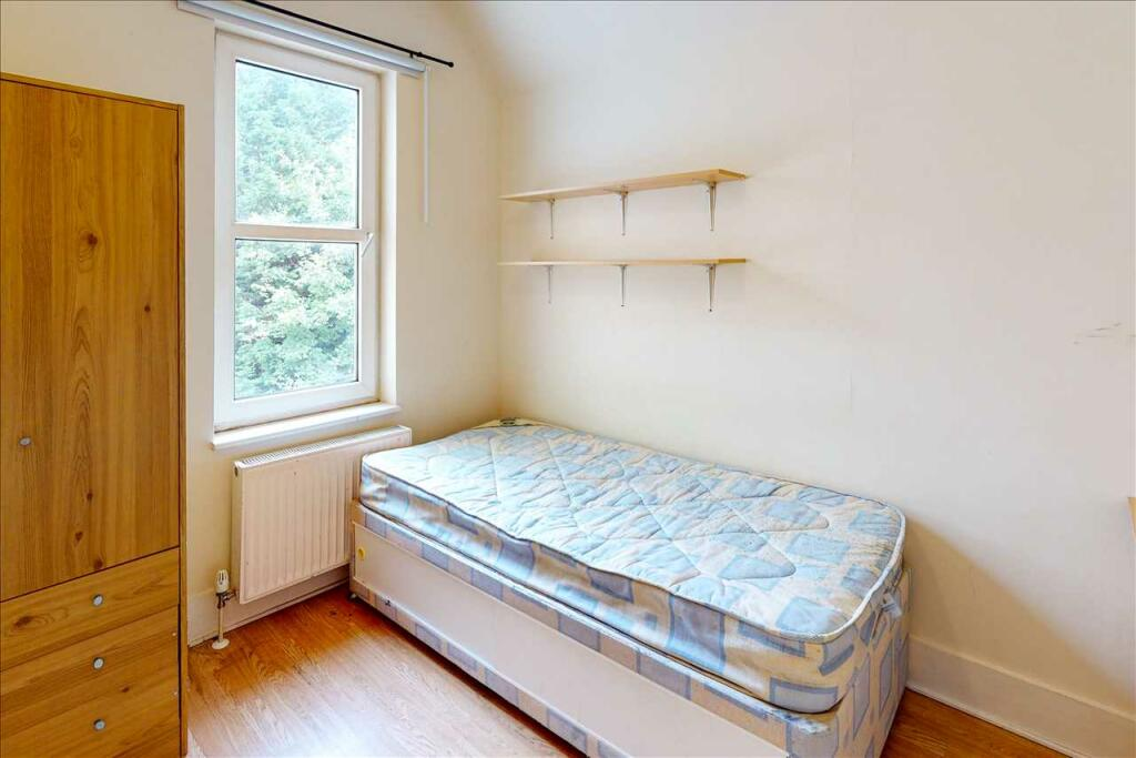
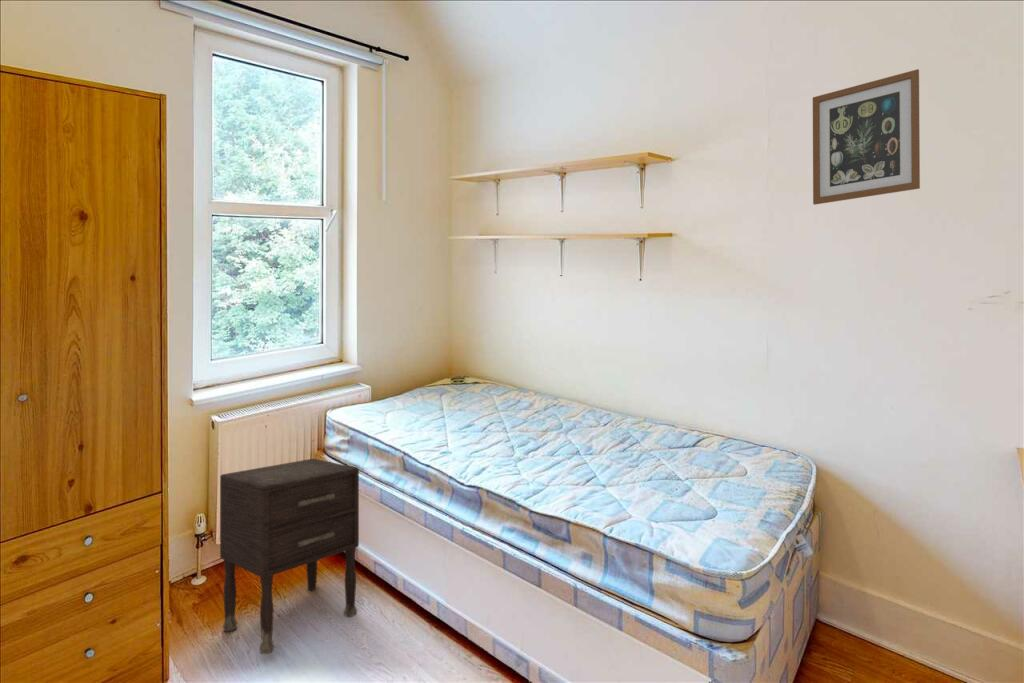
+ wall art [812,68,921,206]
+ nightstand [219,458,360,656]
